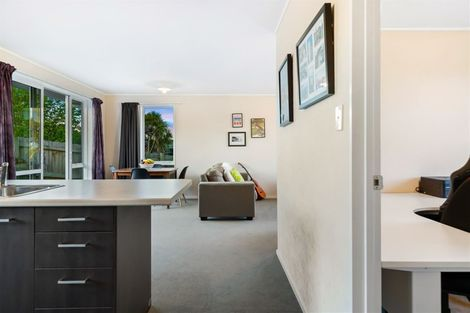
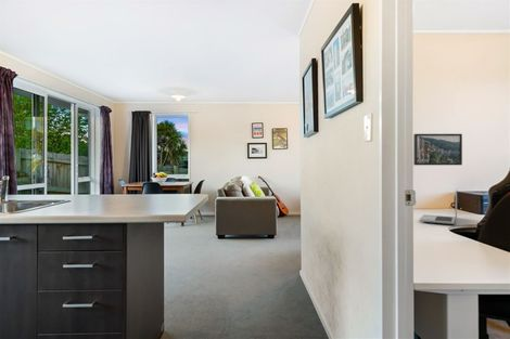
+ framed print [412,133,463,166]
+ laptop [418,188,458,225]
